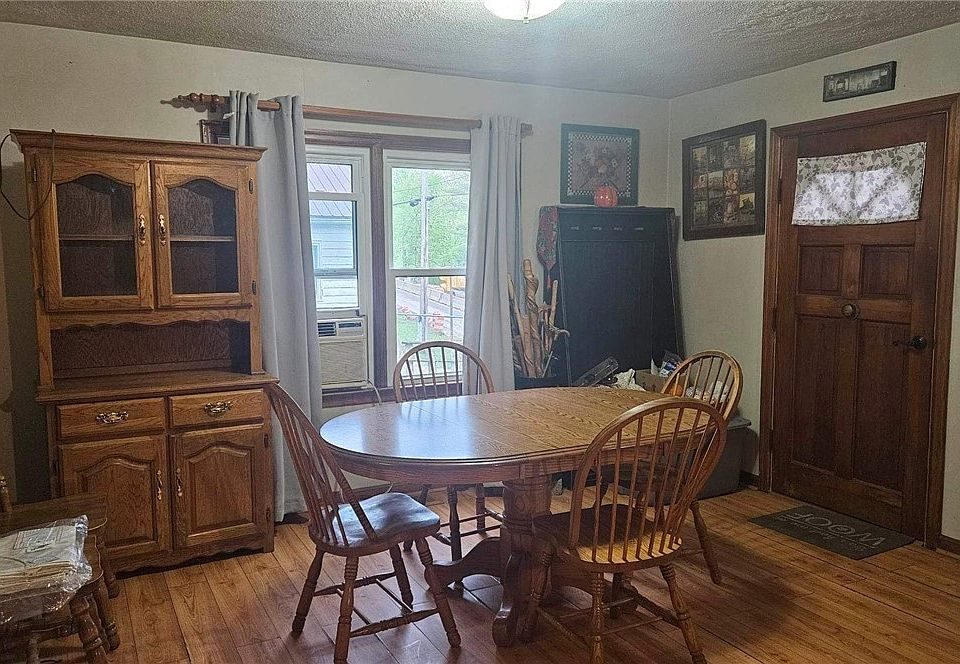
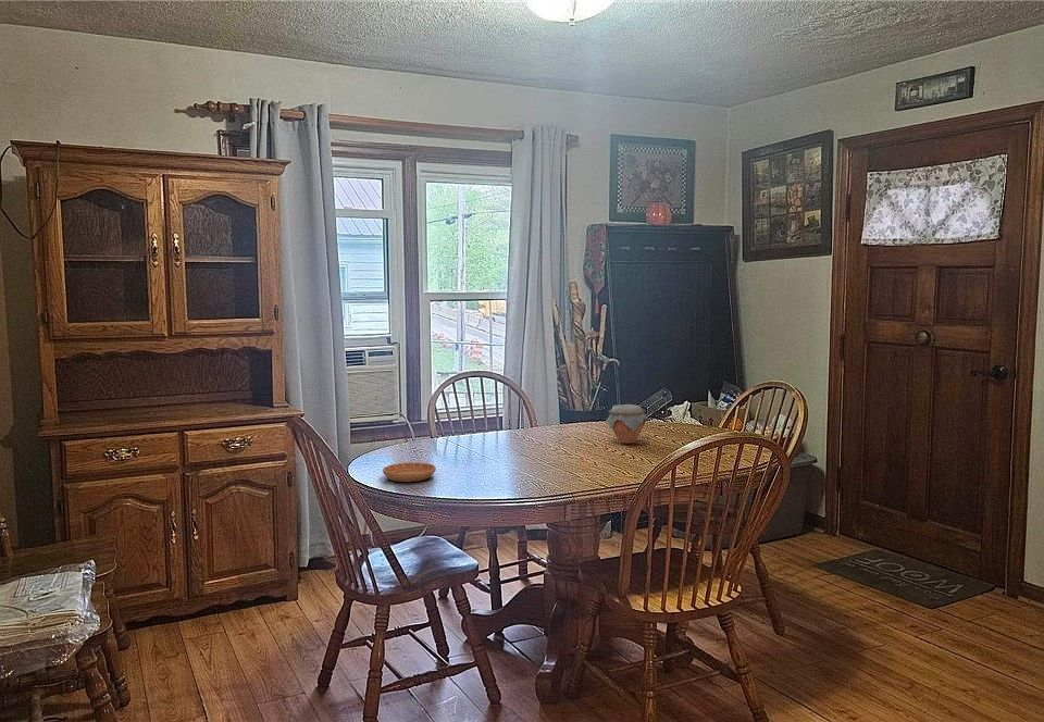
+ jar [606,403,649,445]
+ saucer [382,462,437,483]
